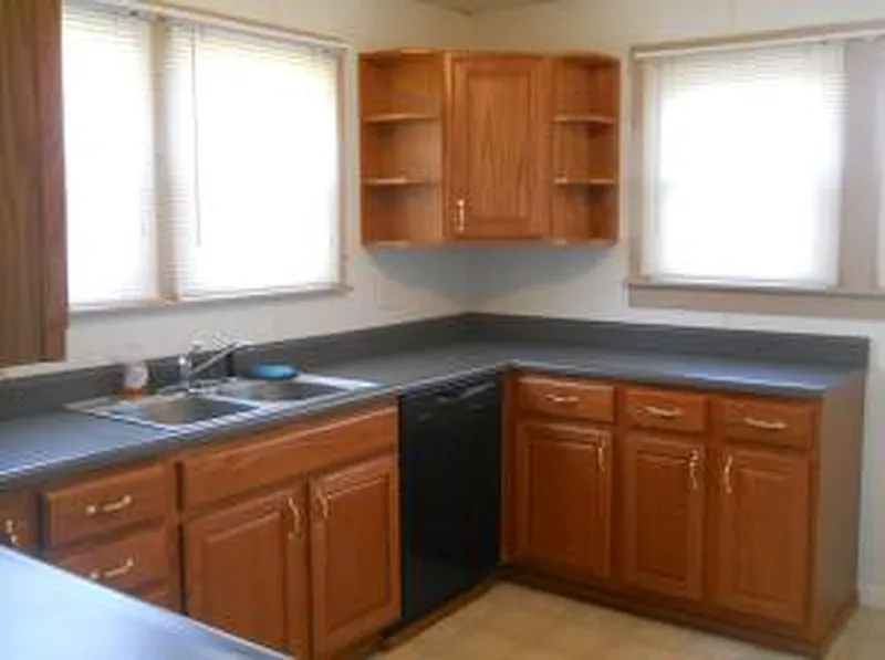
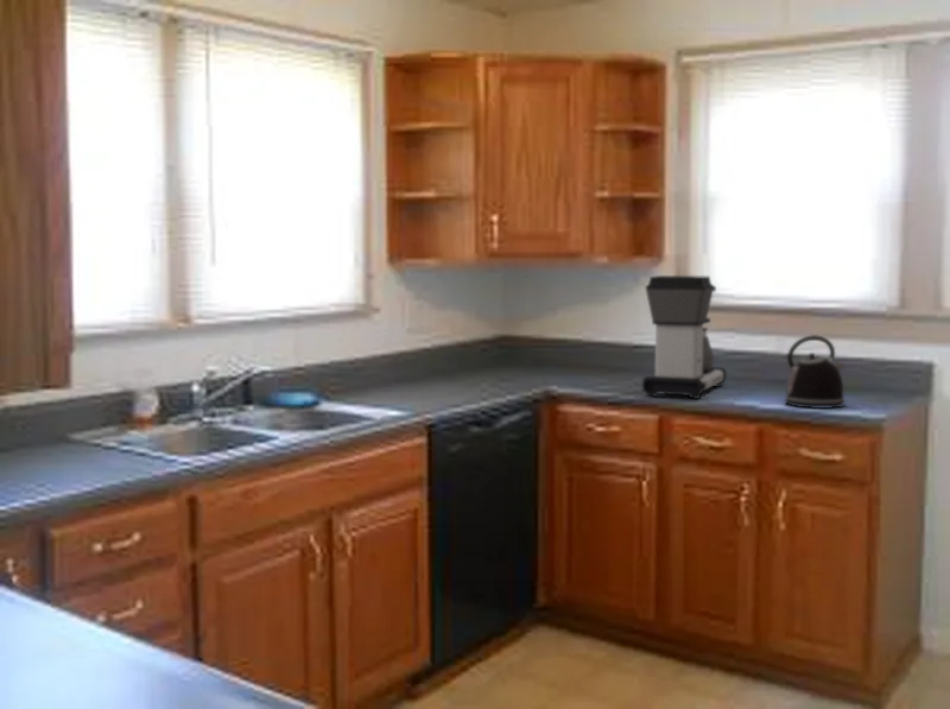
+ coffee maker [641,274,728,400]
+ kettle [783,334,847,409]
